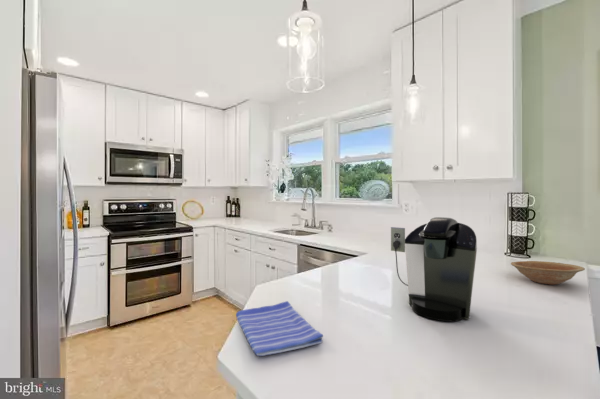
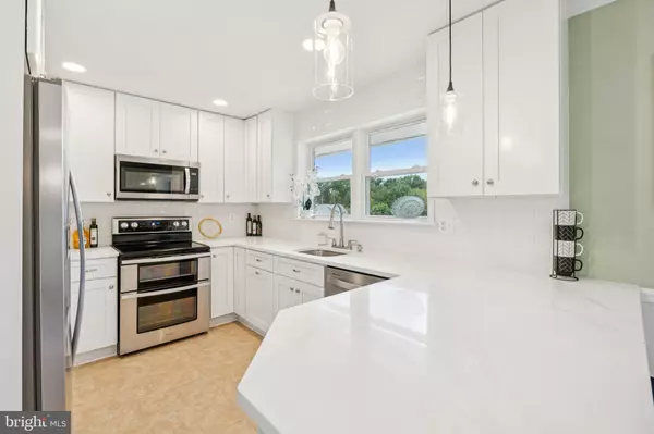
- bowl [510,260,586,286]
- dish towel [235,300,324,357]
- coffee maker [390,216,478,323]
